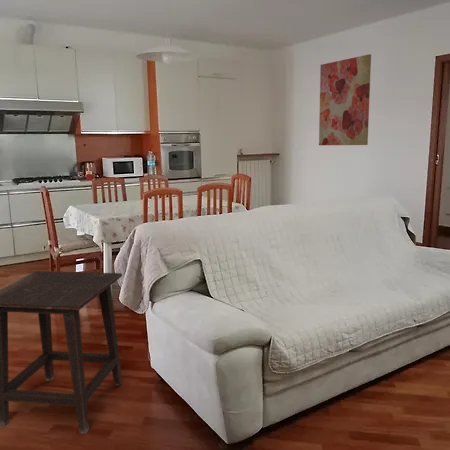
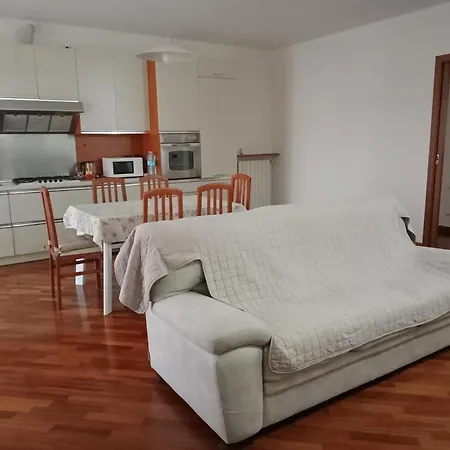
- side table [0,270,123,435]
- wall art [318,53,372,146]
